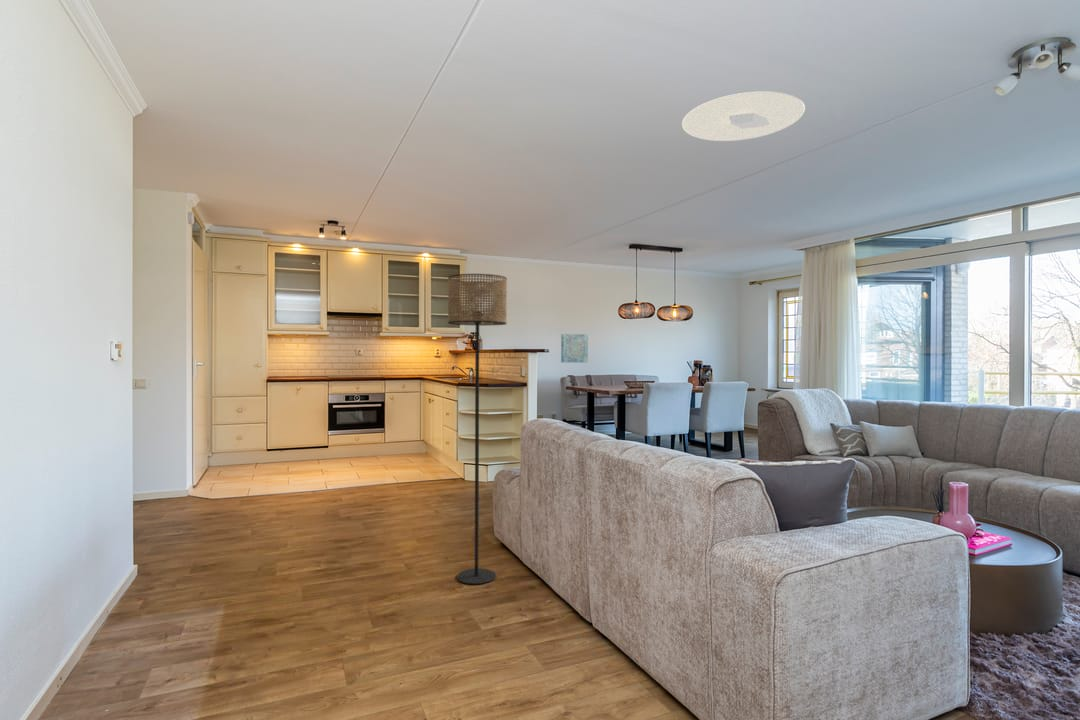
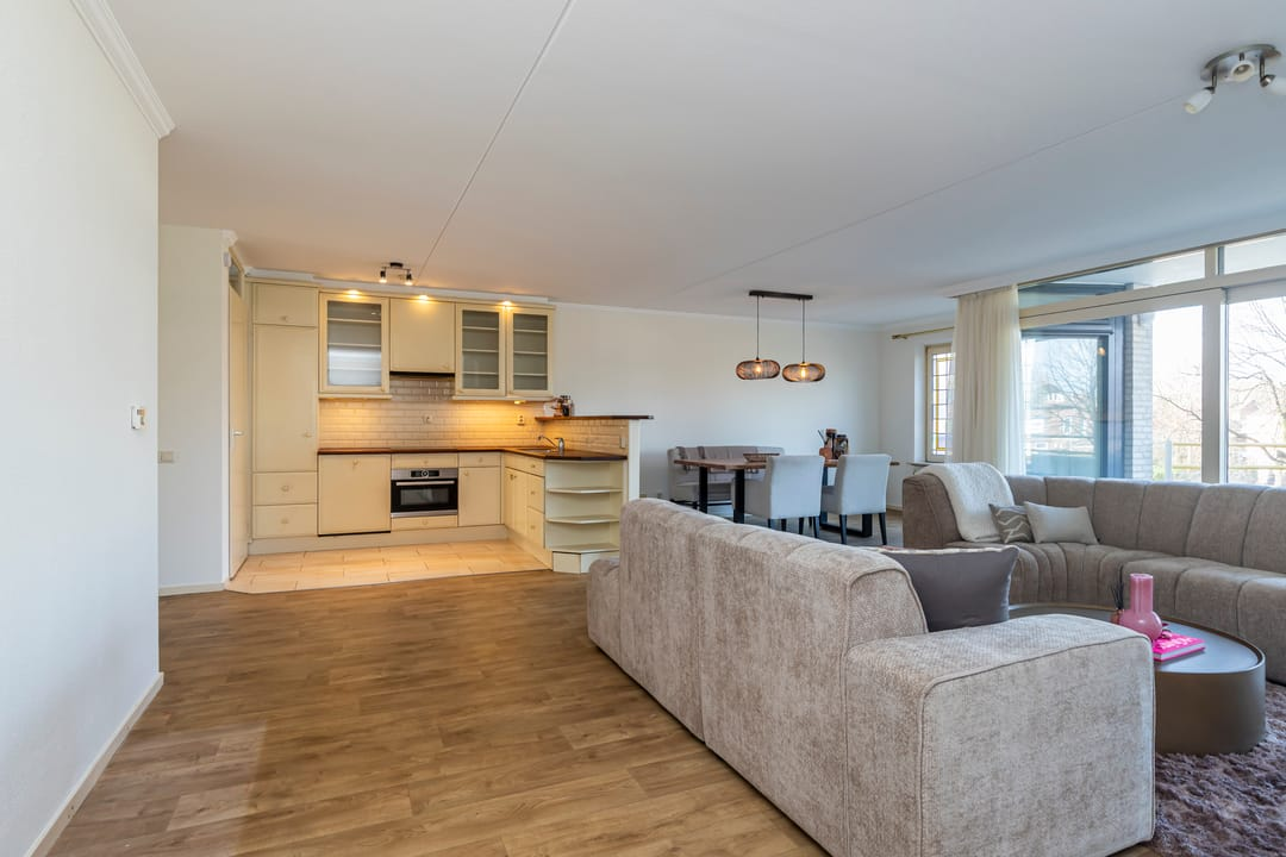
- wall art [560,333,589,363]
- floor lamp [447,273,508,585]
- ceiling light [681,90,806,142]
